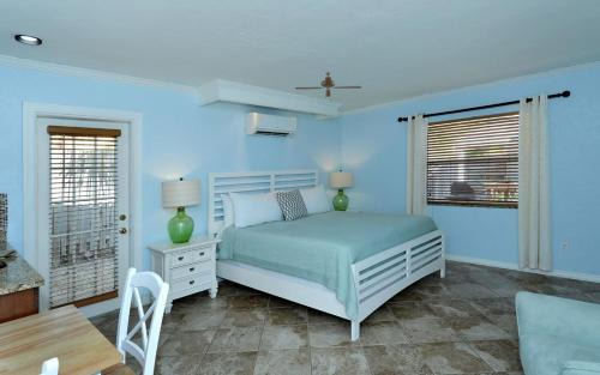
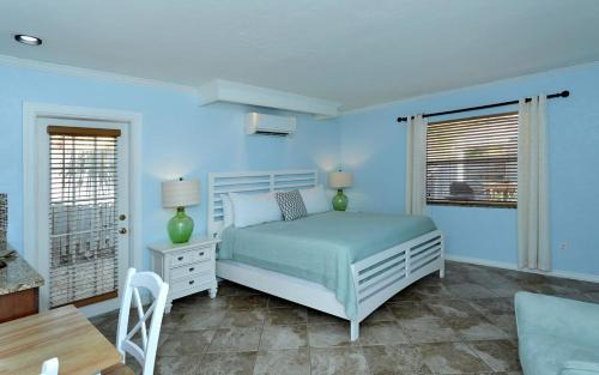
- ceiling fan [294,71,362,103]
